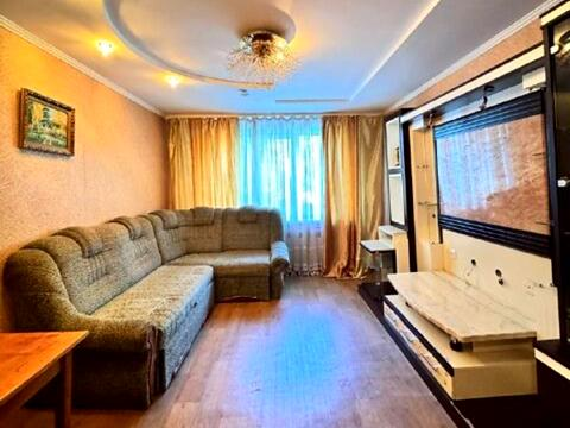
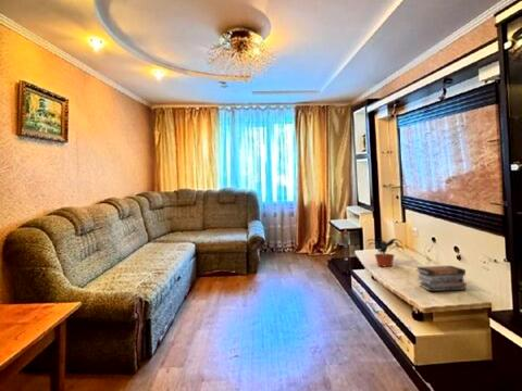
+ potted plant [365,238,406,267]
+ book stack [415,265,468,292]
